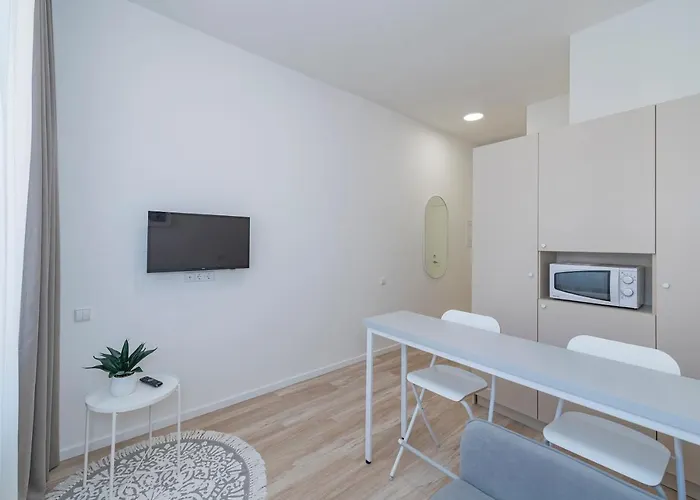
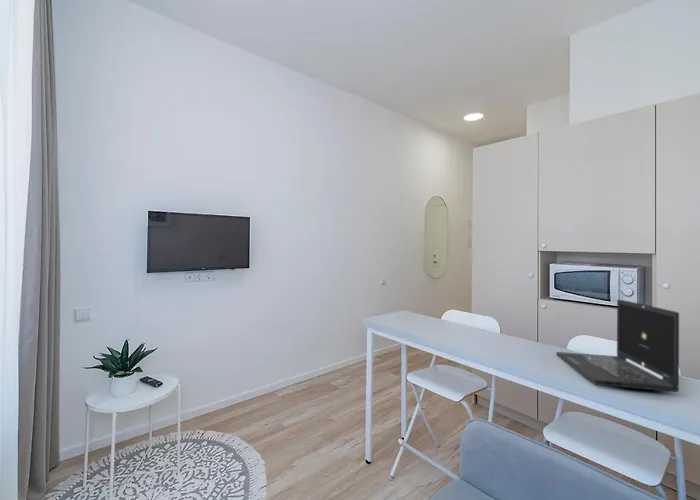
+ laptop [555,299,680,393]
